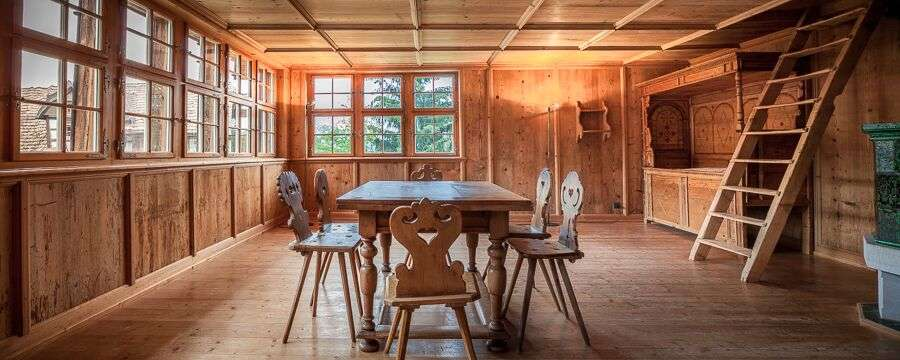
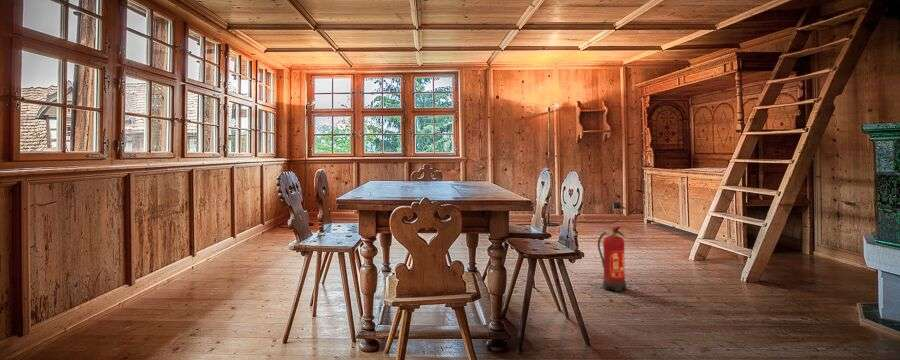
+ fire extinguisher [597,225,627,292]
